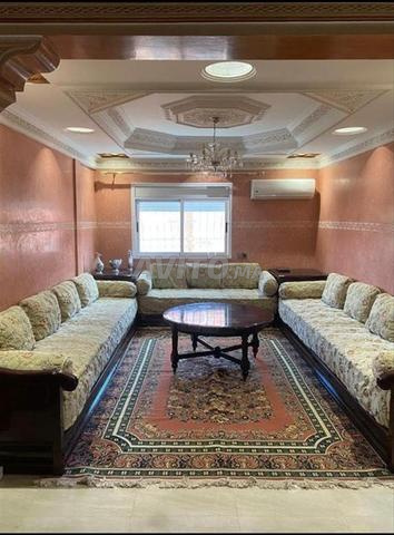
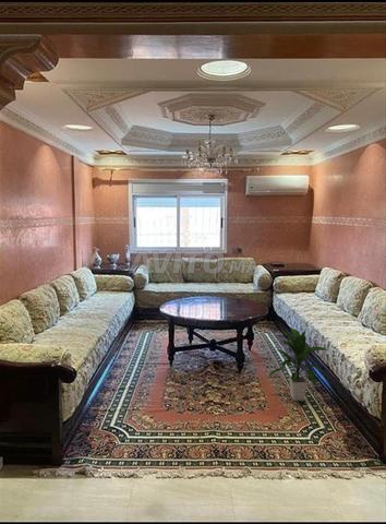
+ indoor plant [266,326,329,402]
